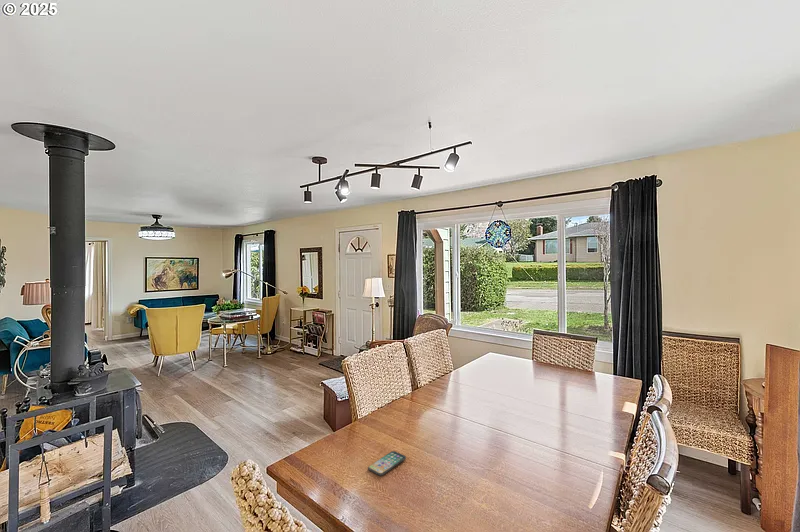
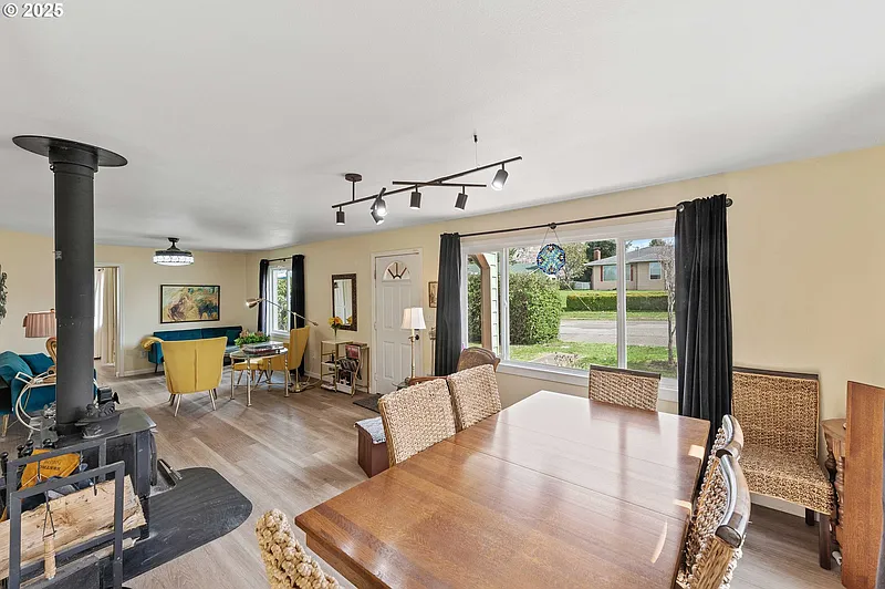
- smartphone [367,450,407,477]
